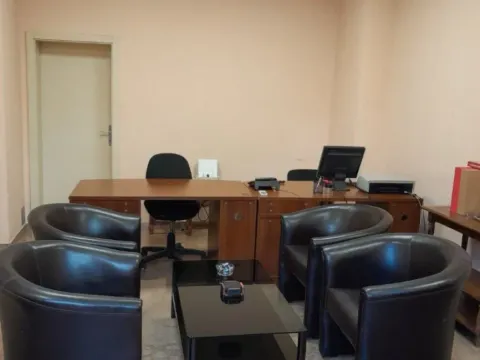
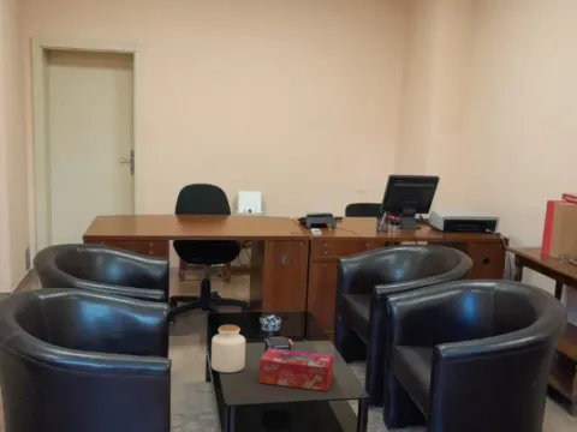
+ jar [210,324,246,373]
+ tissue box [257,347,335,392]
